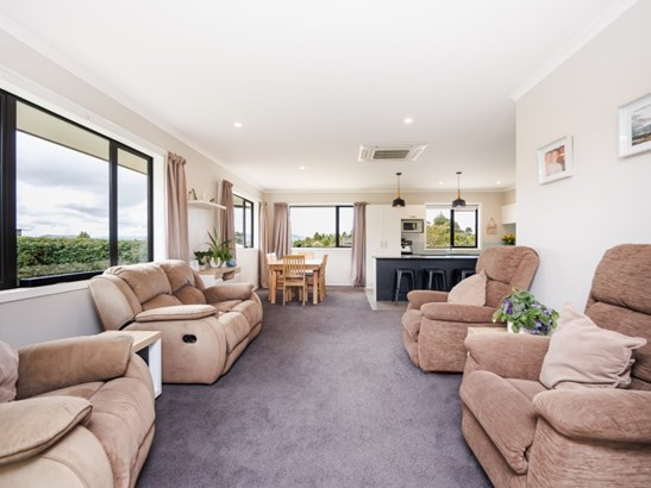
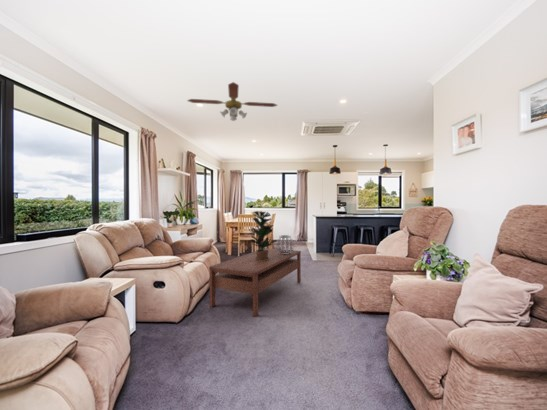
+ ceiling fan [186,81,279,122]
+ potted plant [248,210,277,261]
+ coffee table [208,247,302,318]
+ decorative sphere [275,234,295,254]
